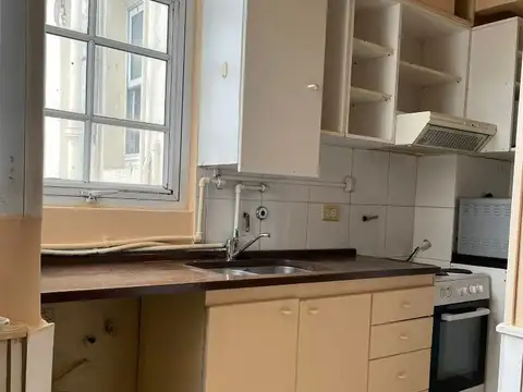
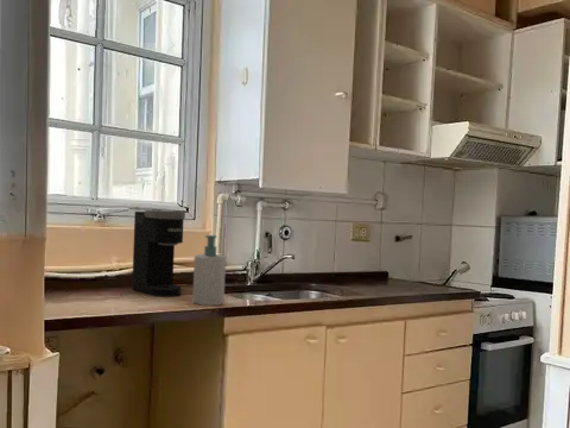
+ soap bottle [191,234,227,307]
+ coffee maker [131,209,186,298]
